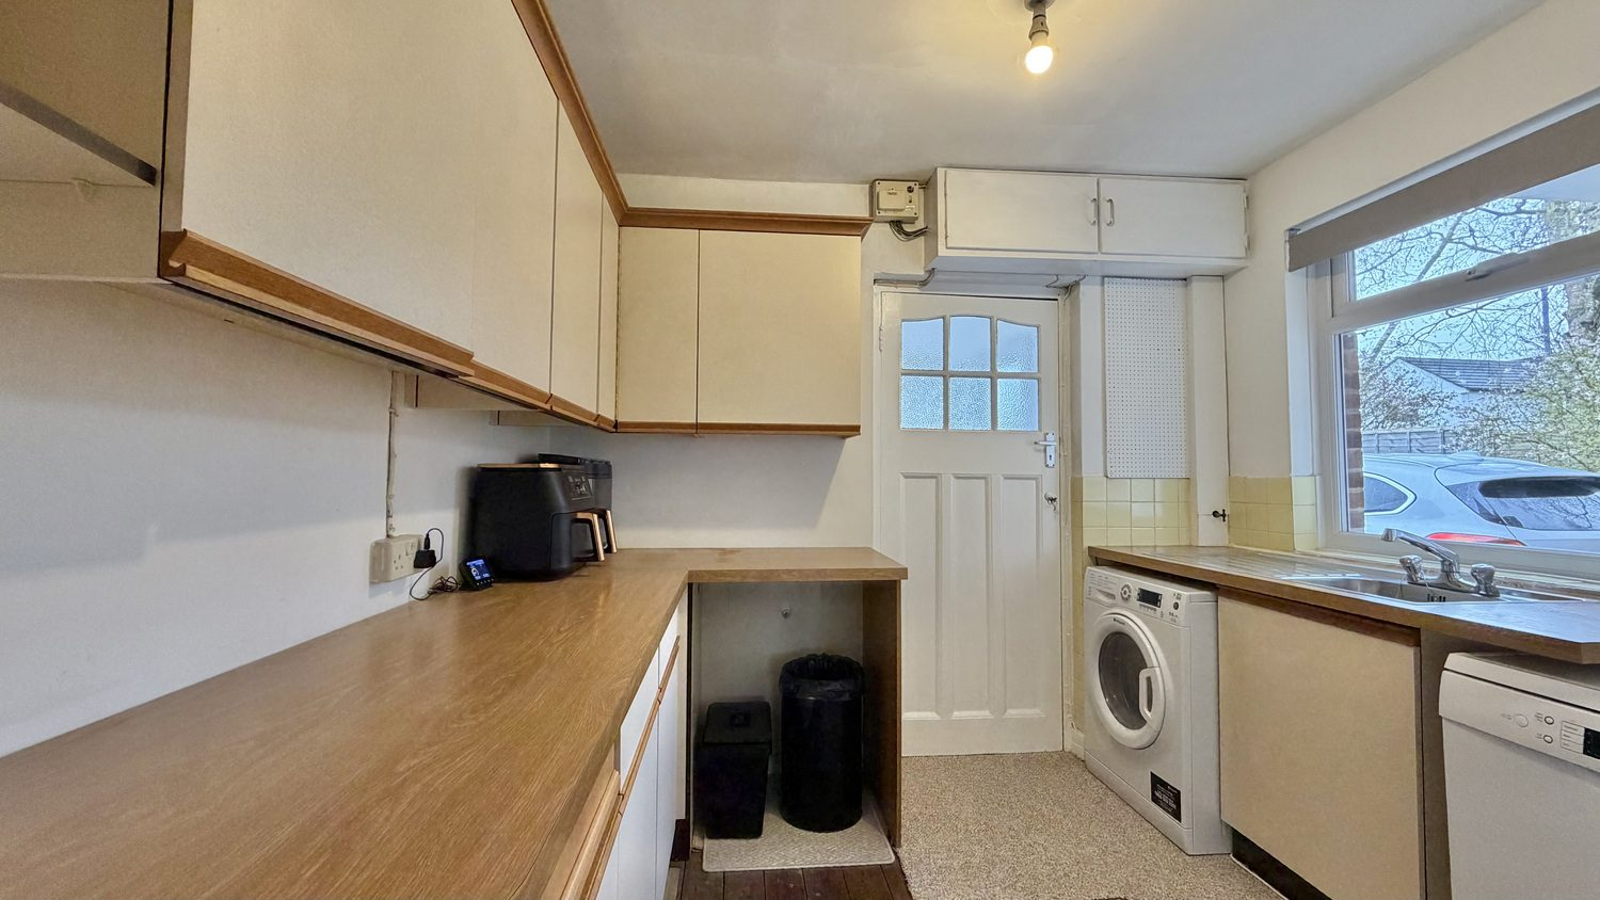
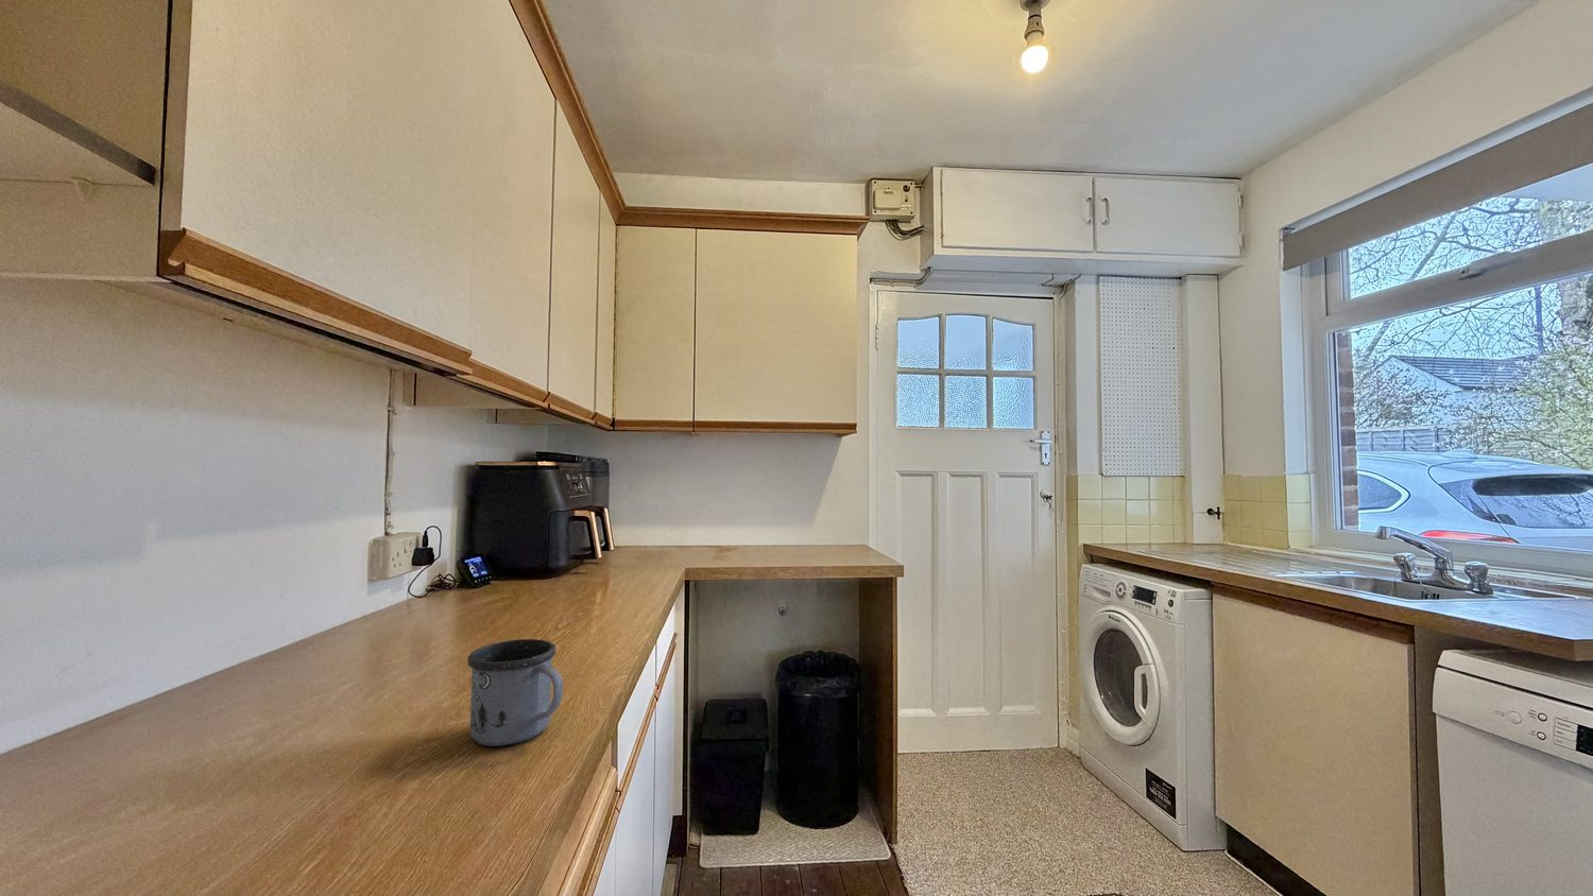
+ mug [466,638,563,747]
